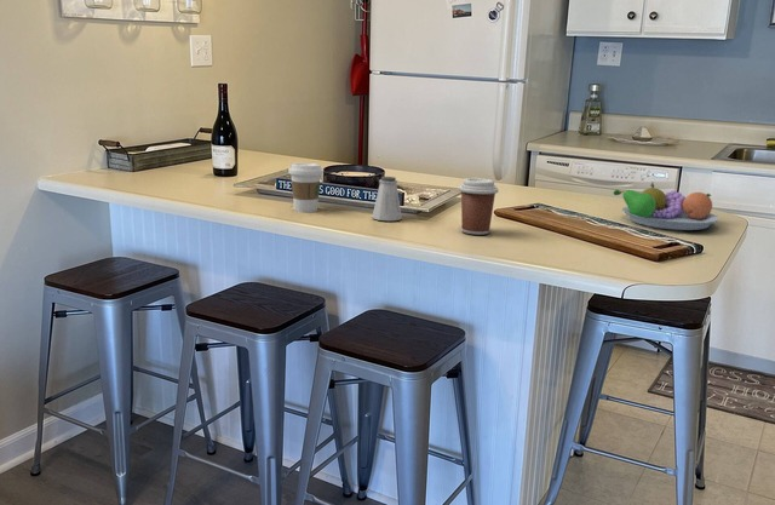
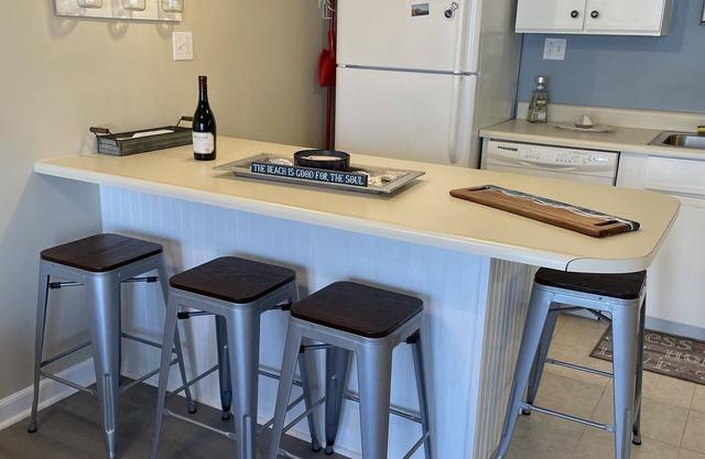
- saltshaker [372,176,403,222]
- coffee cup [458,177,499,236]
- coffee cup [287,162,325,213]
- fruit bowl [613,180,721,231]
